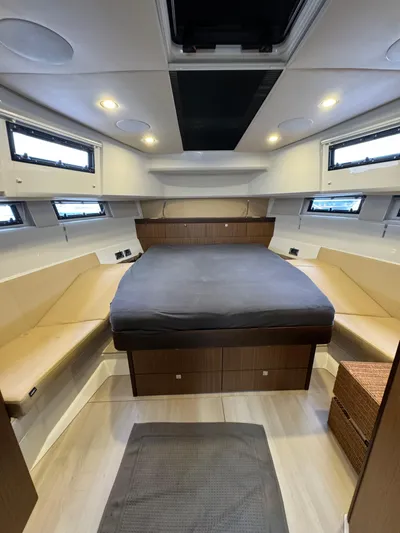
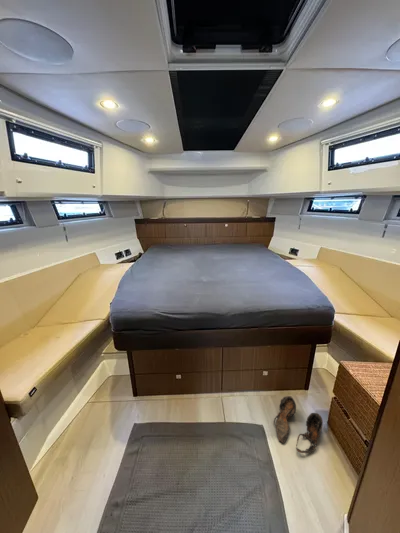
+ shoes [273,395,324,454]
